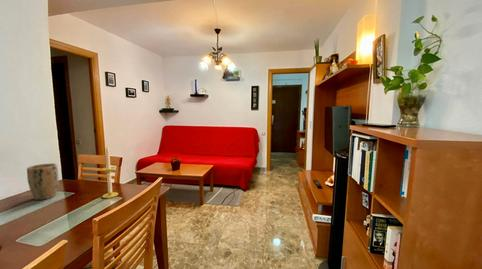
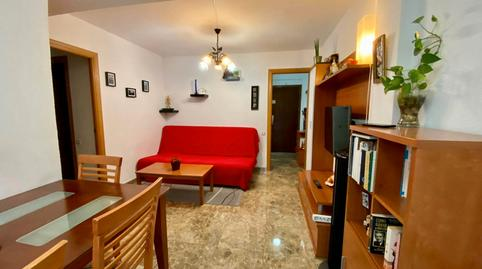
- plant pot [26,162,59,201]
- candle [101,145,119,199]
